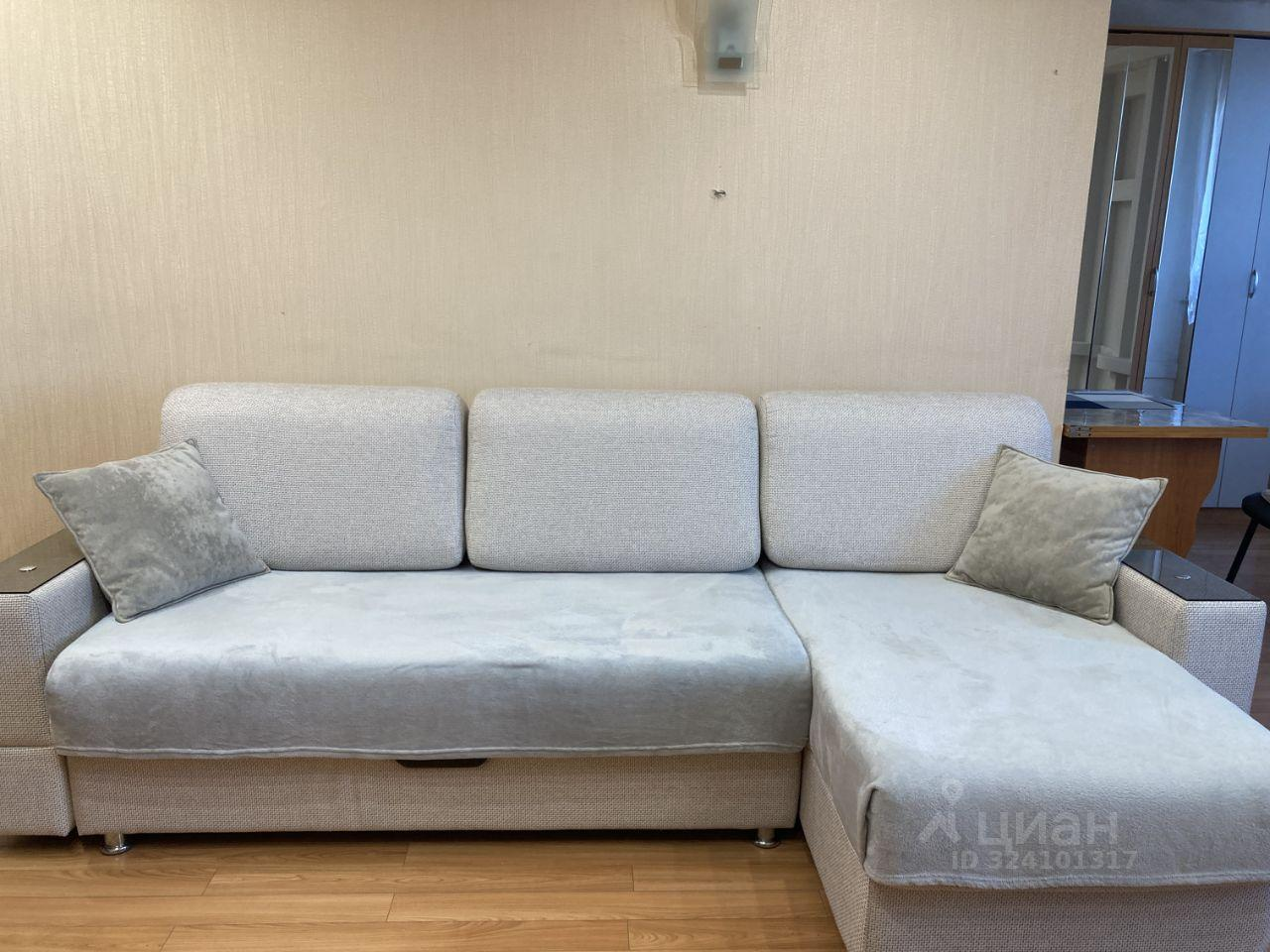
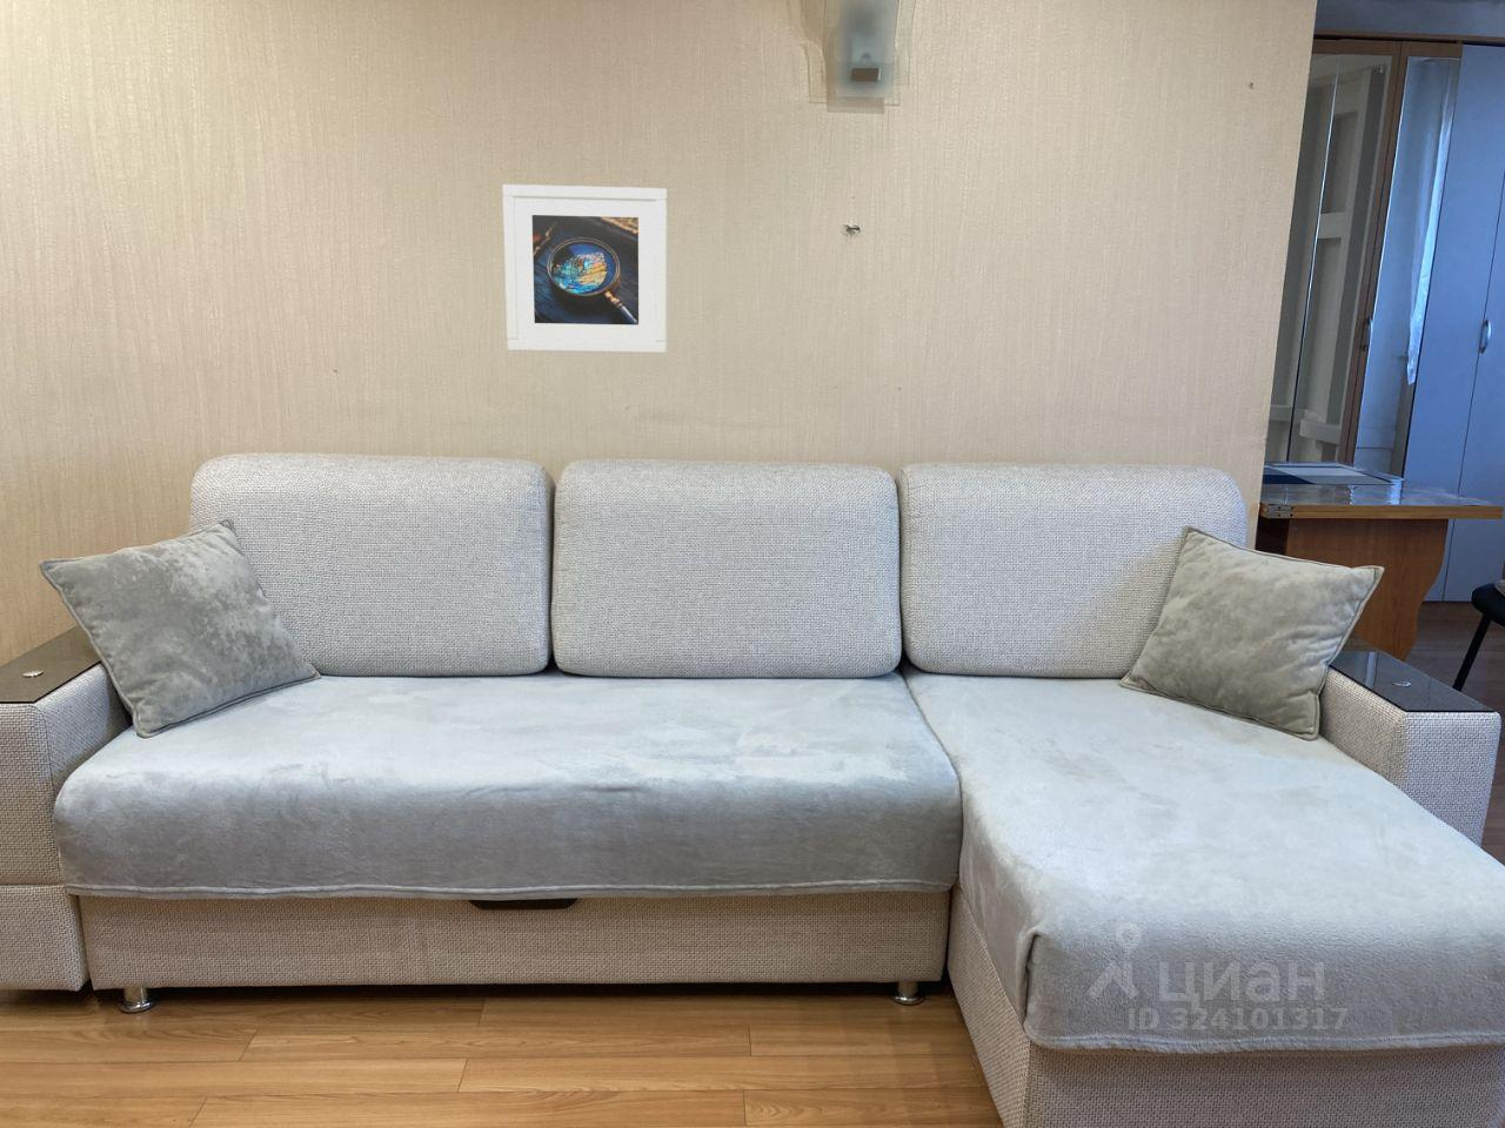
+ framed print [501,184,668,354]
